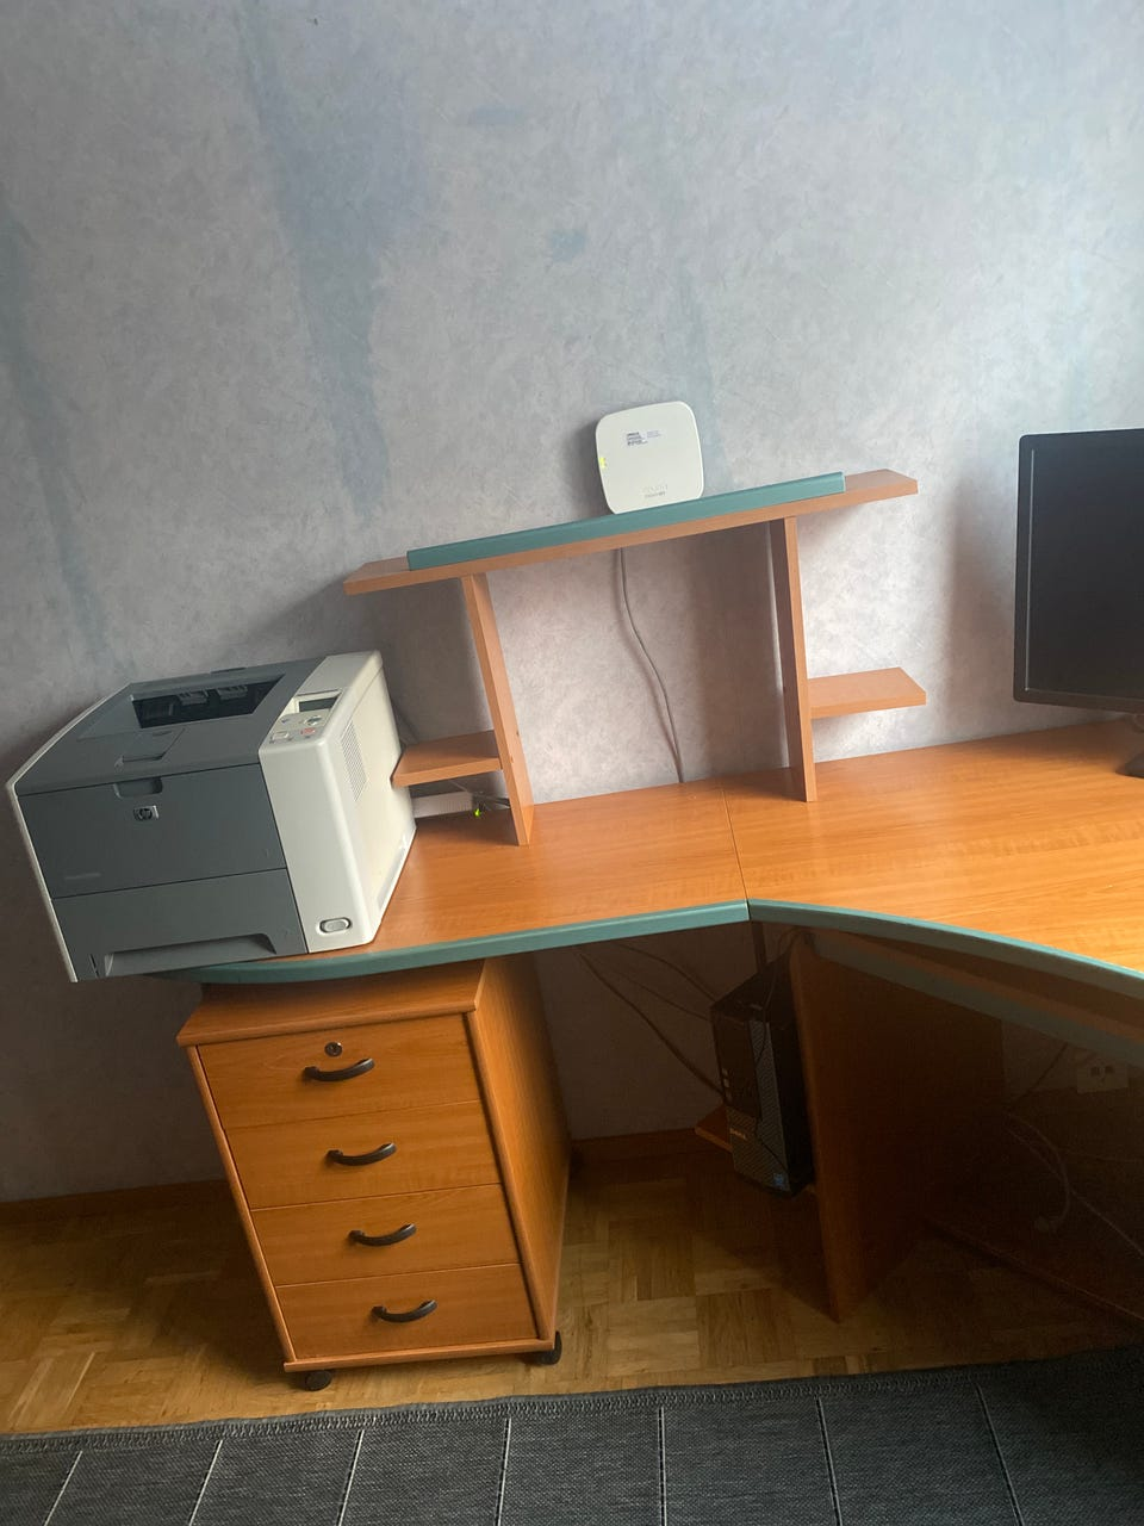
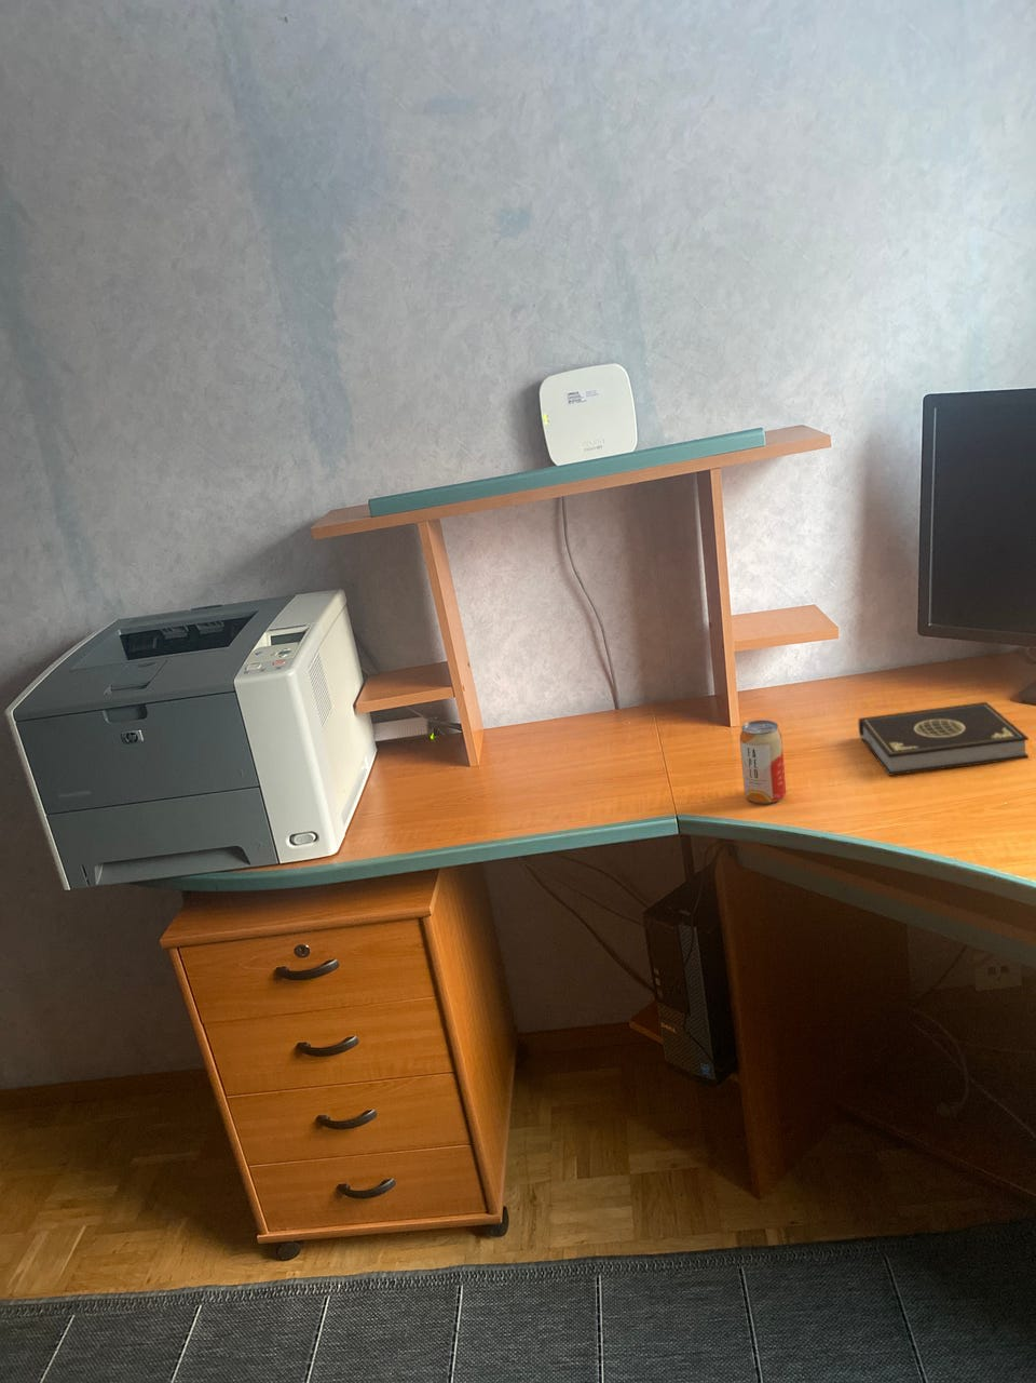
+ book [858,701,1029,776]
+ beverage can [739,719,787,805]
